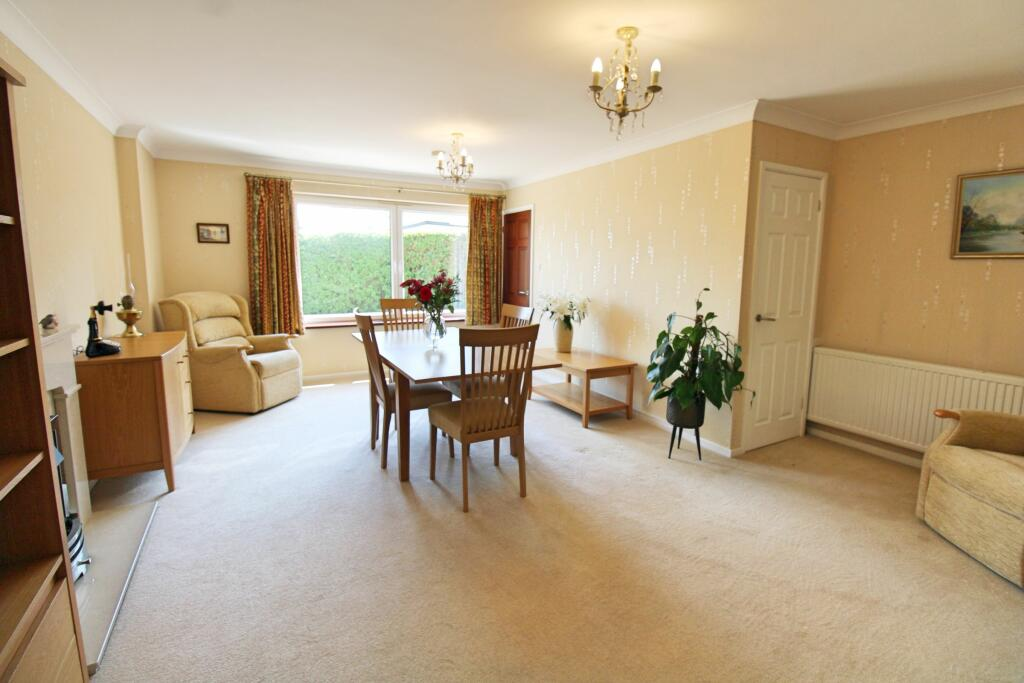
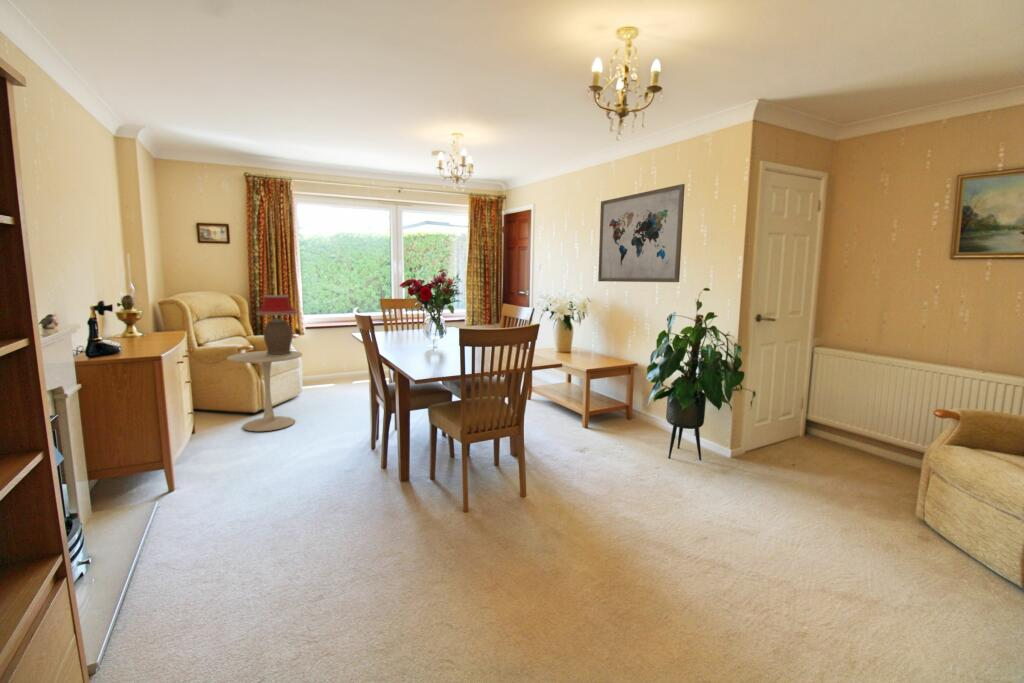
+ side table [226,350,303,432]
+ wall art [597,183,686,283]
+ table lamp [255,294,299,356]
